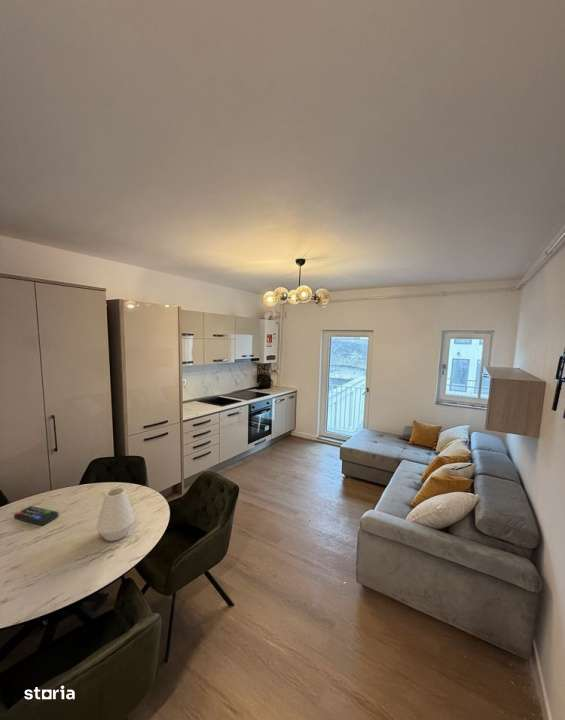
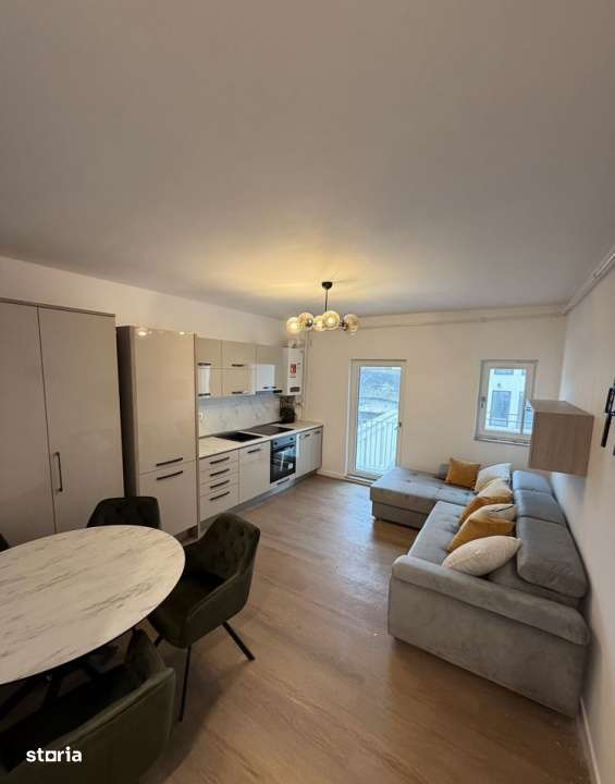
- vase [95,487,136,542]
- remote control [13,505,59,526]
